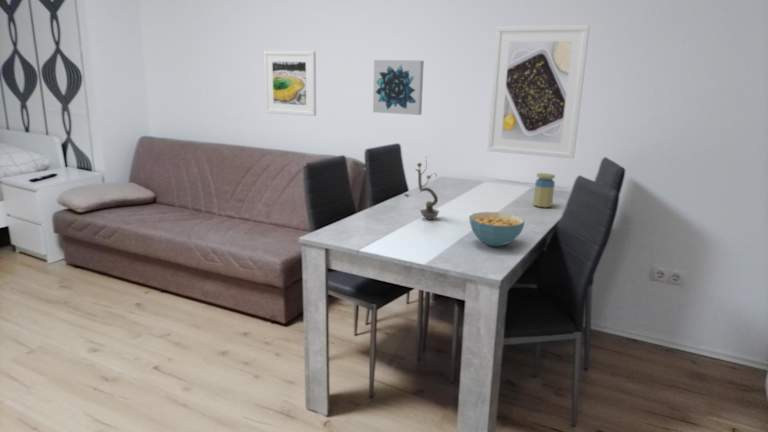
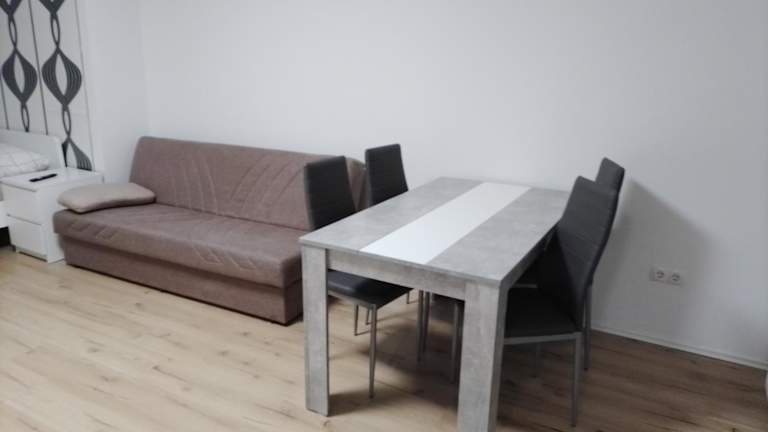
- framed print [486,24,591,160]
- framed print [263,50,317,117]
- wall art [372,59,425,116]
- plant [403,153,440,221]
- cereal bowl [468,211,526,247]
- jar [533,172,556,209]
